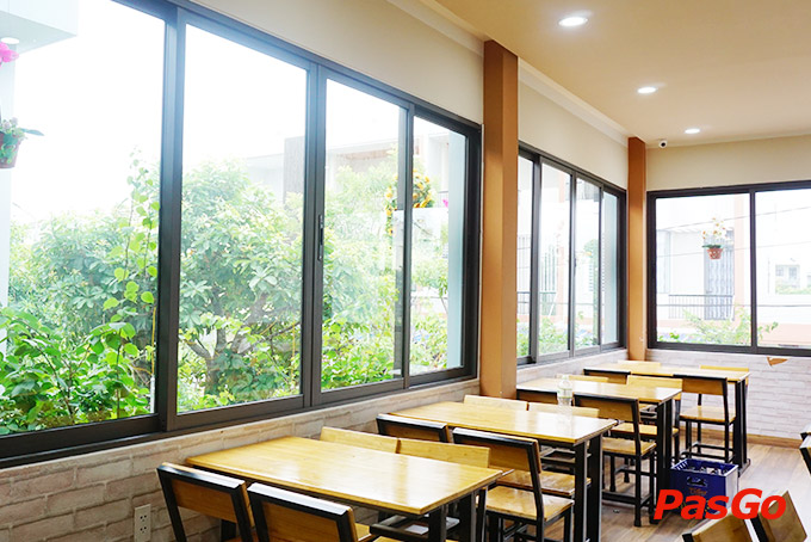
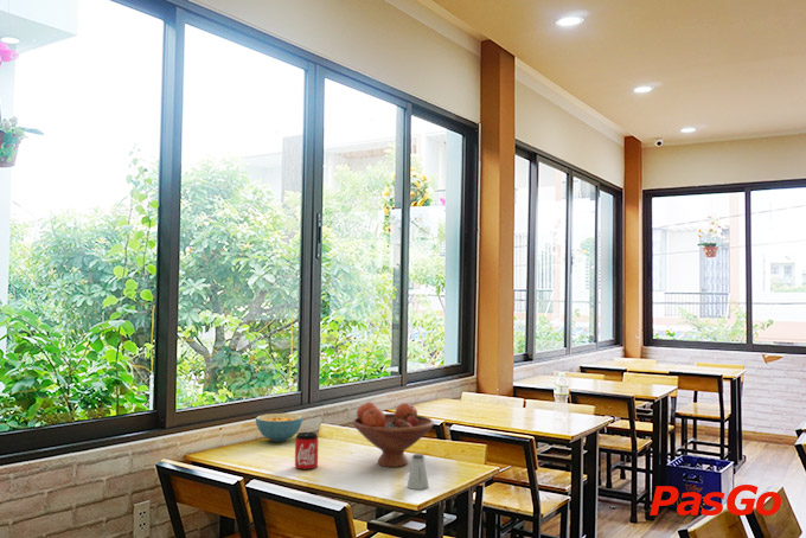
+ saltshaker [405,453,430,491]
+ cereal bowl [255,412,305,443]
+ fruit bowl [352,401,435,468]
+ can [294,431,319,470]
